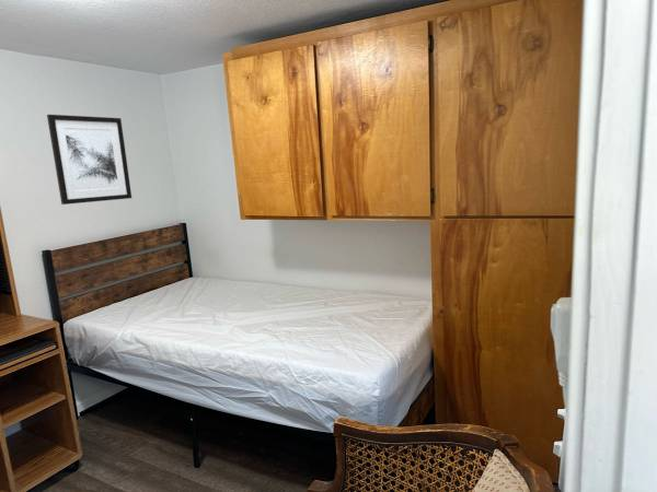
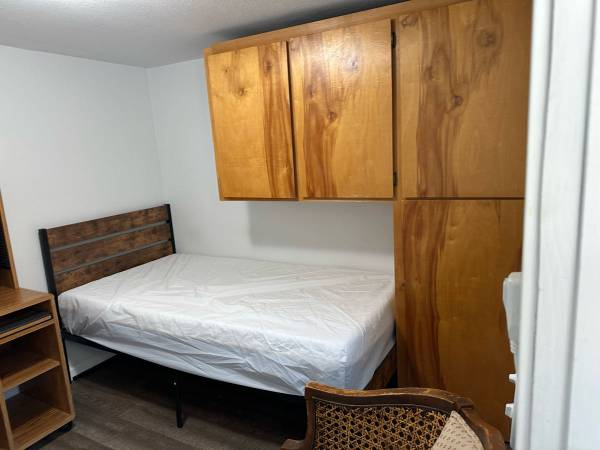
- wall art [46,114,132,206]
